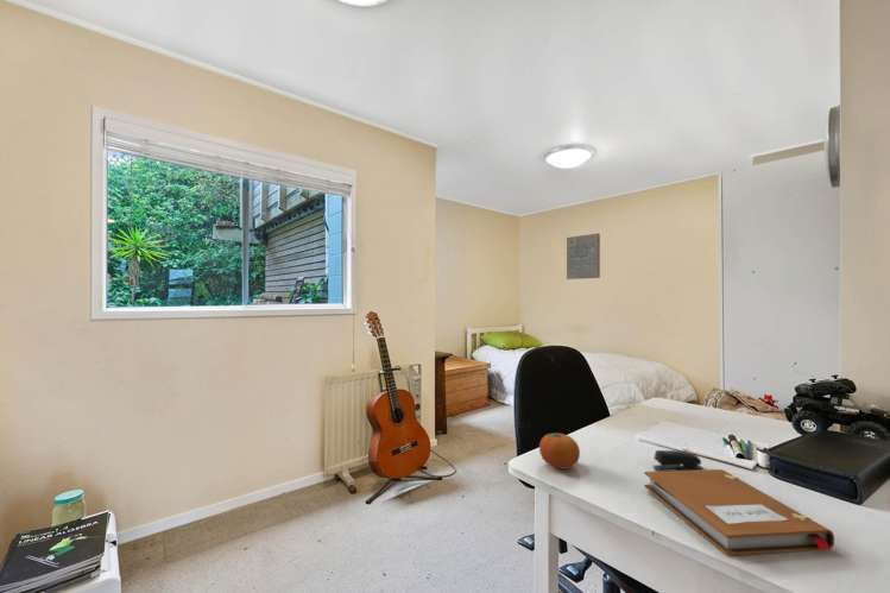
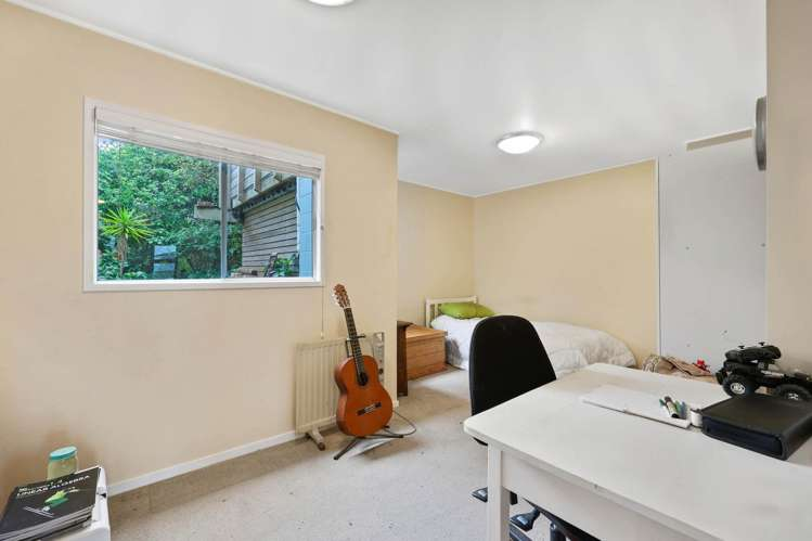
- notebook [643,468,835,556]
- wall art [566,232,601,280]
- fruit [538,433,581,471]
- stapler [652,449,703,472]
